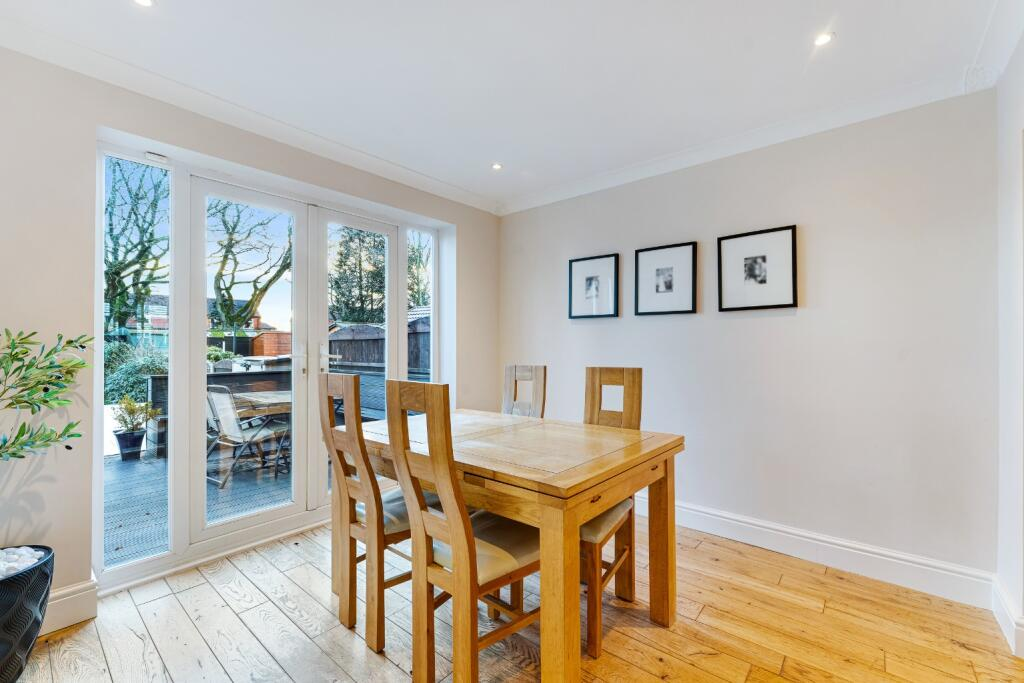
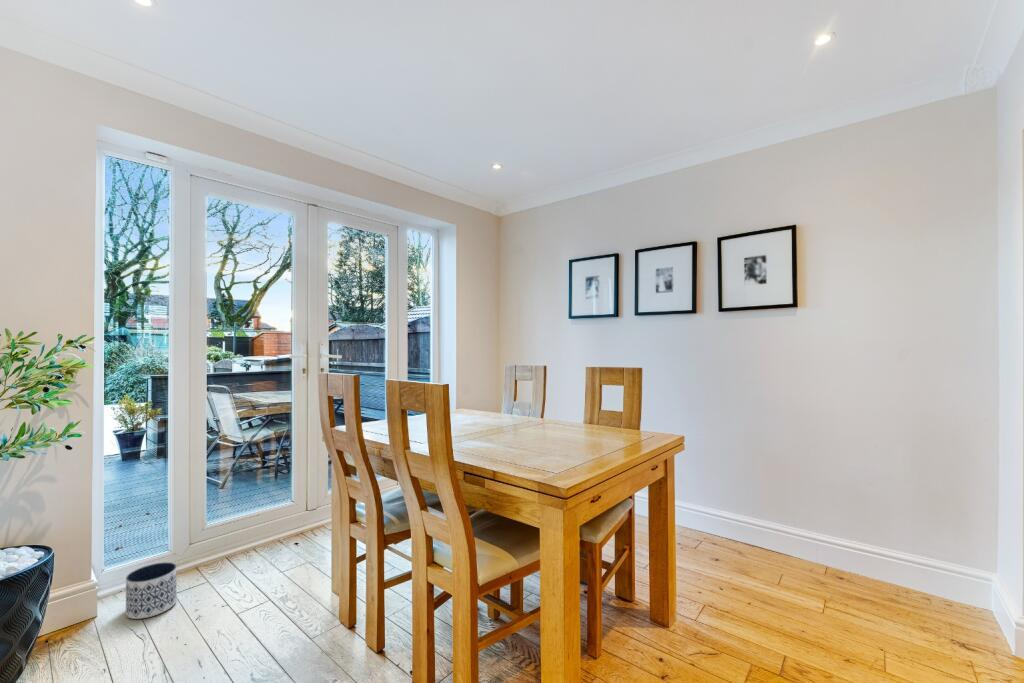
+ planter [125,562,178,620]
